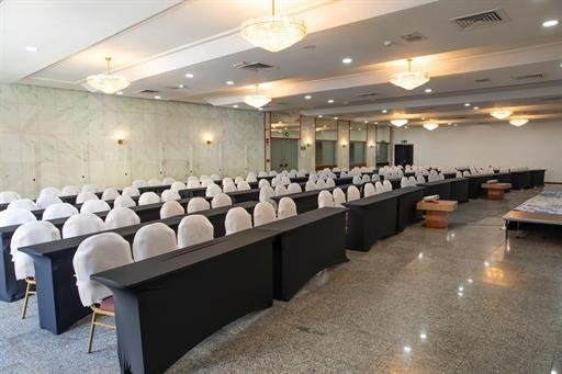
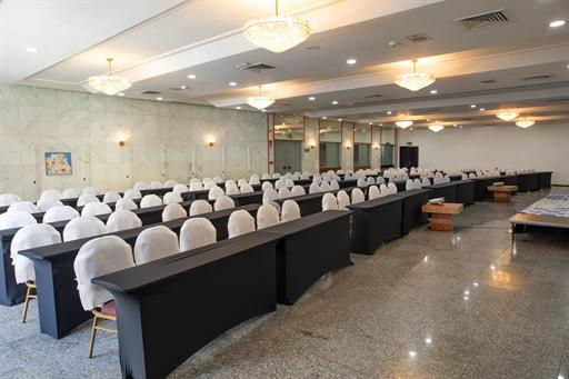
+ wall art [43,151,73,177]
